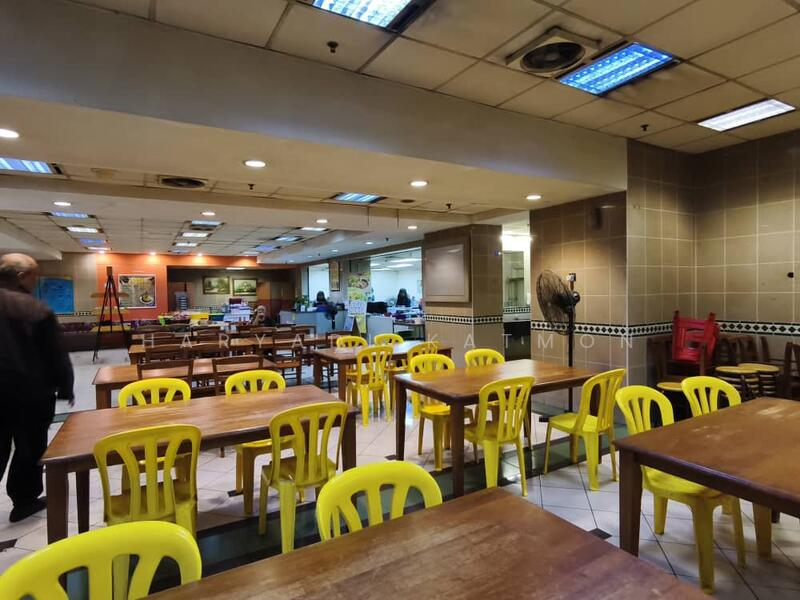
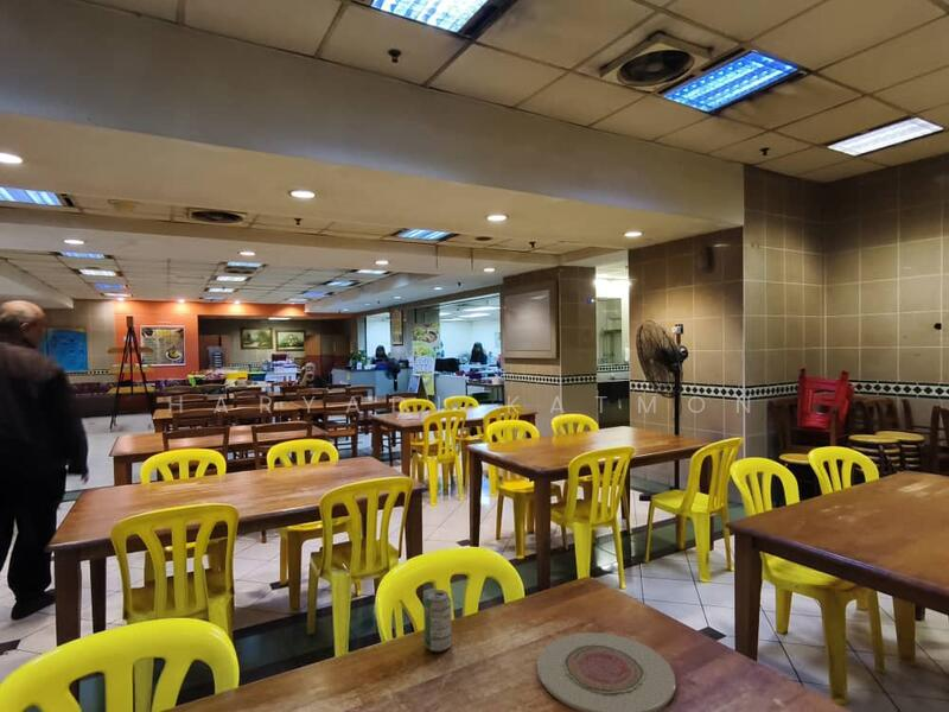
+ beverage can [422,589,453,653]
+ plate [536,631,677,712]
